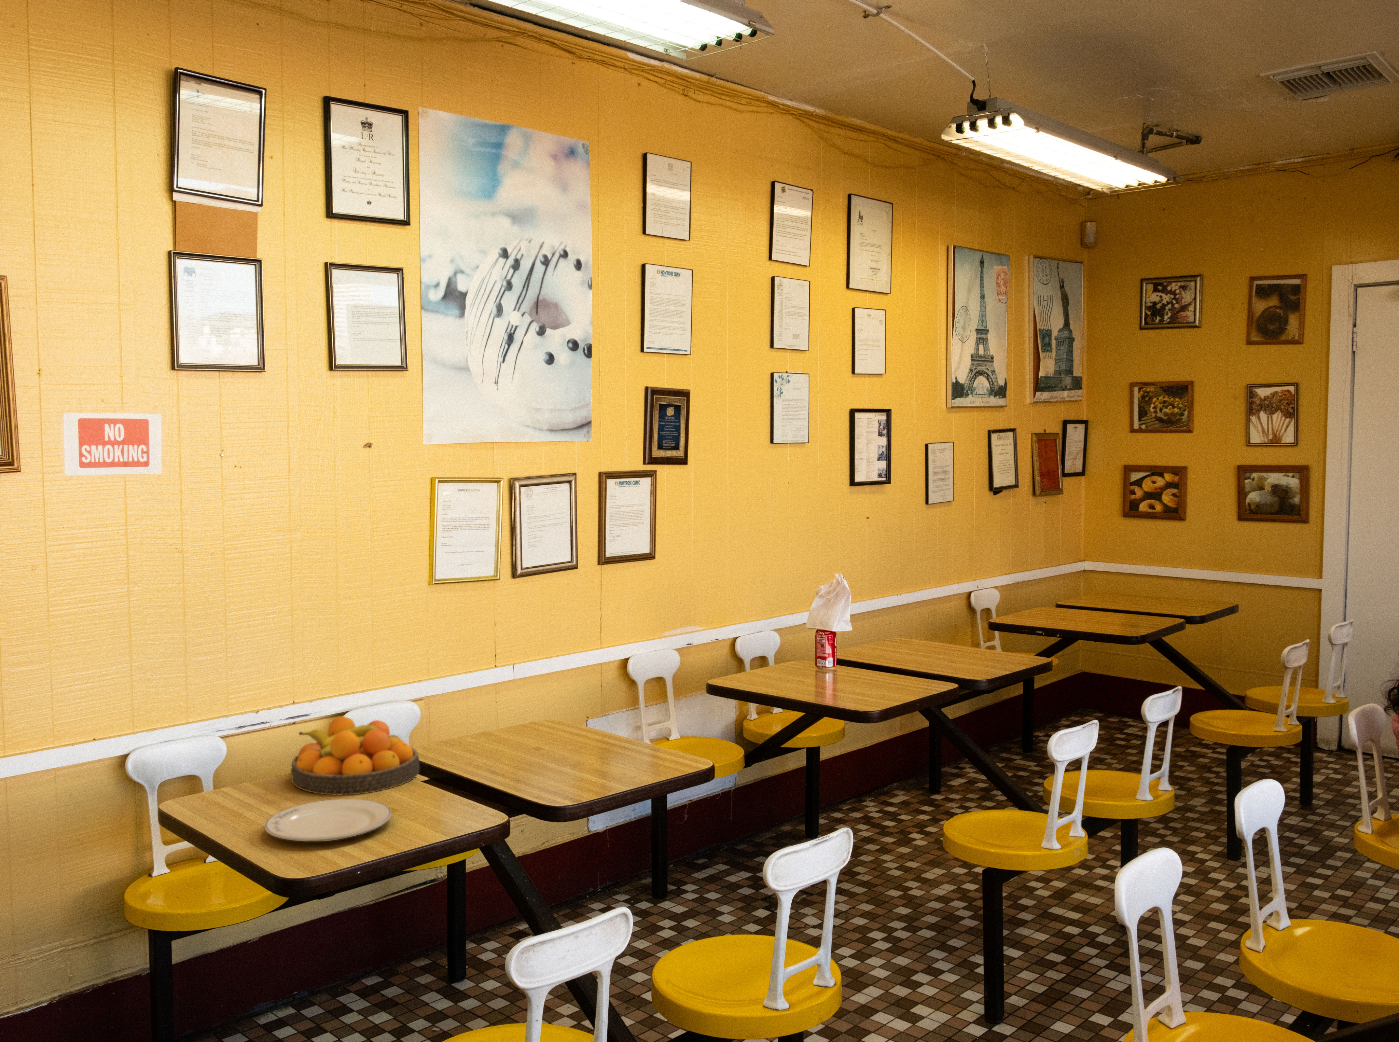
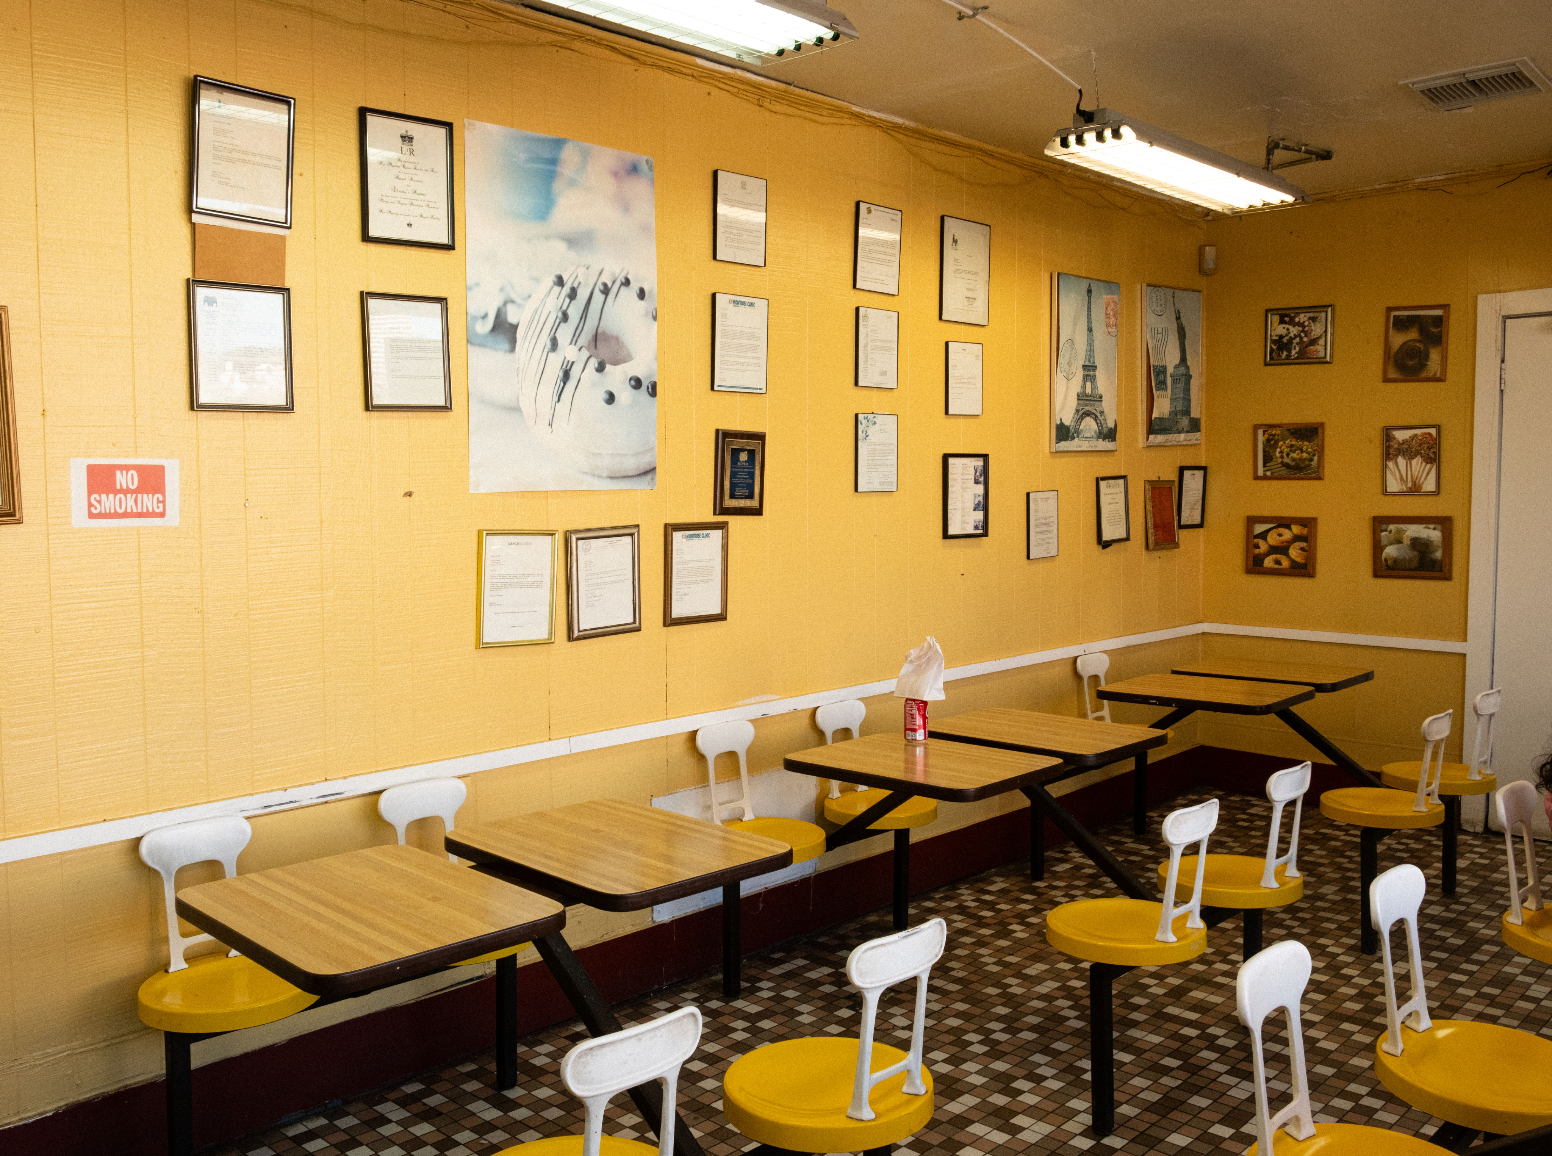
- chinaware [264,799,392,842]
- fruit bowl [290,717,419,796]
